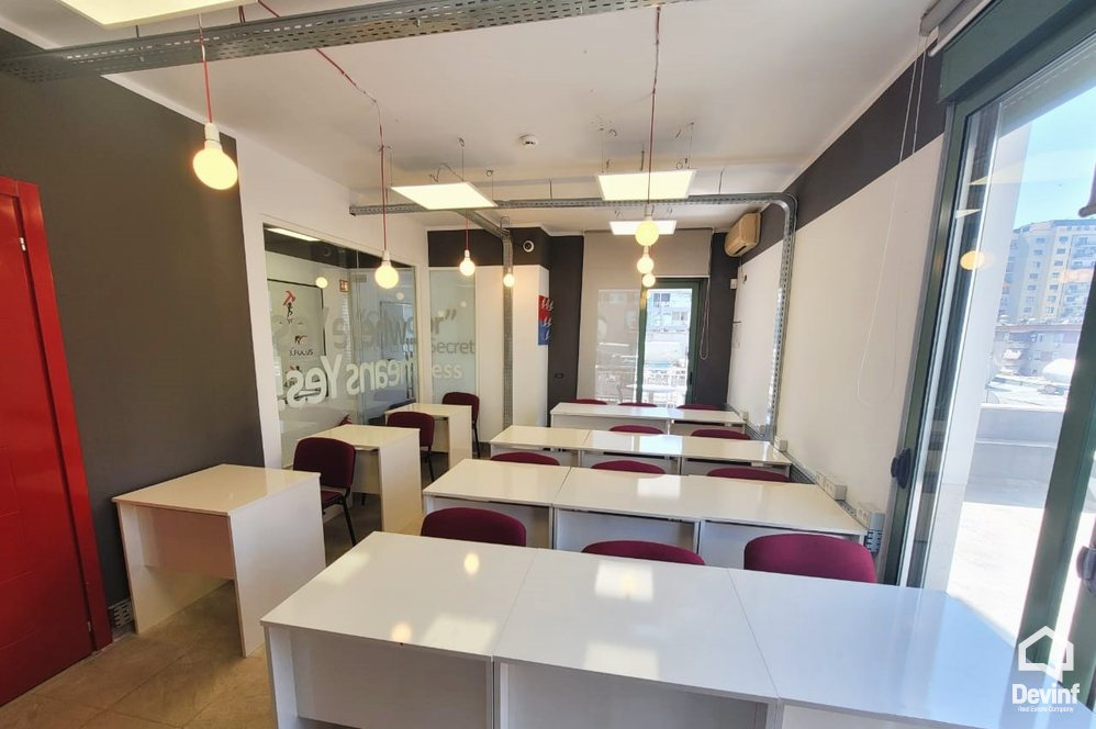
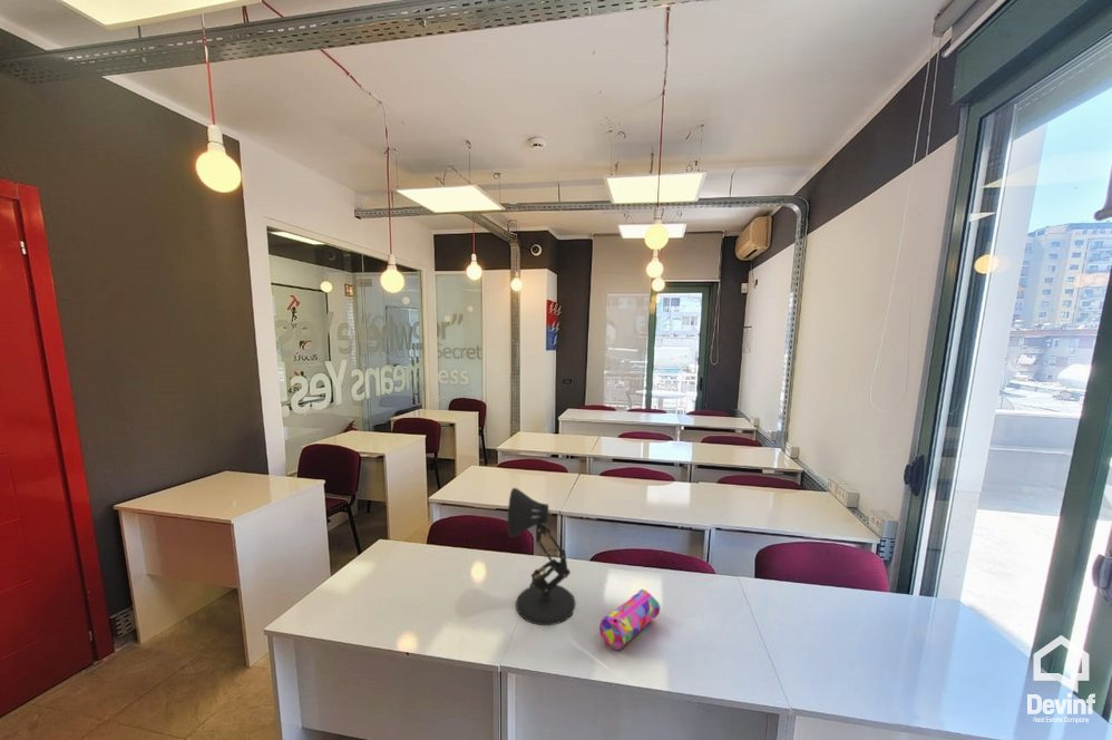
+ desk lamp [507,487,577,626]
+ pencil case [598,588,661,651]
